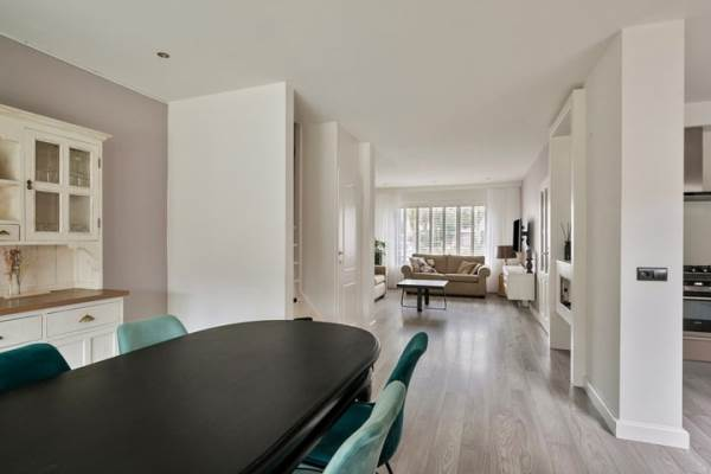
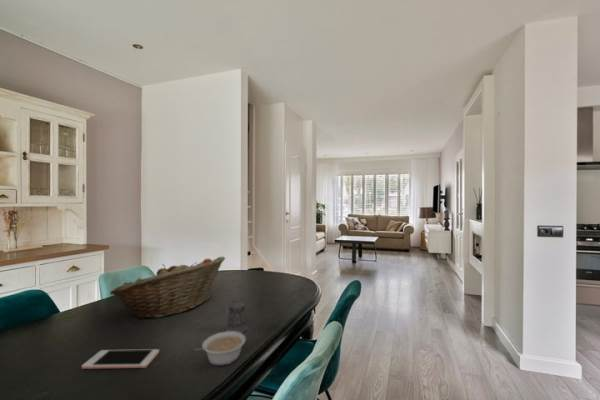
+ legume [193,331,247,367]
+ cell phone [81,348,160,370]
+ pepper shaker [224,299,249,334]
+ fruit basket [109,255,226,320]
